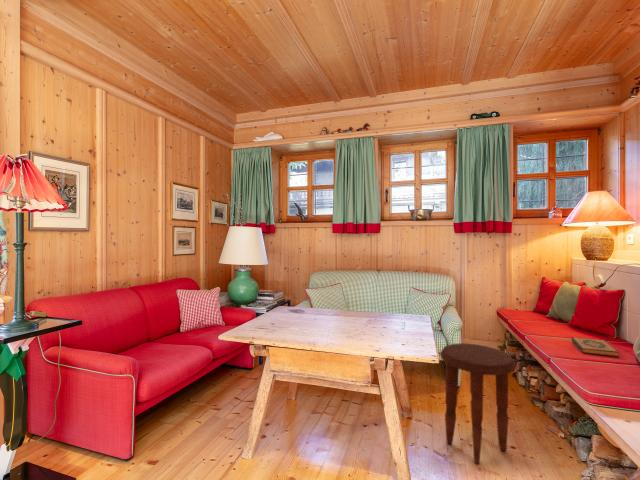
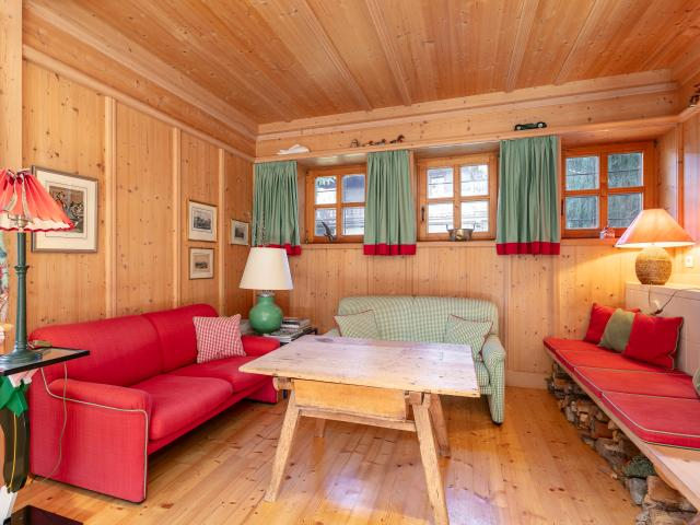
- side table [439,342,517,465]
- hardback book [571,336,620,358]
